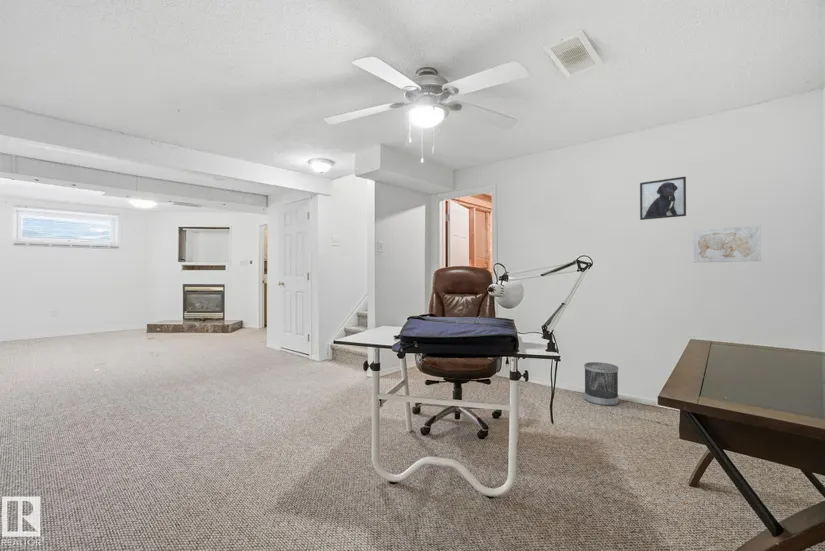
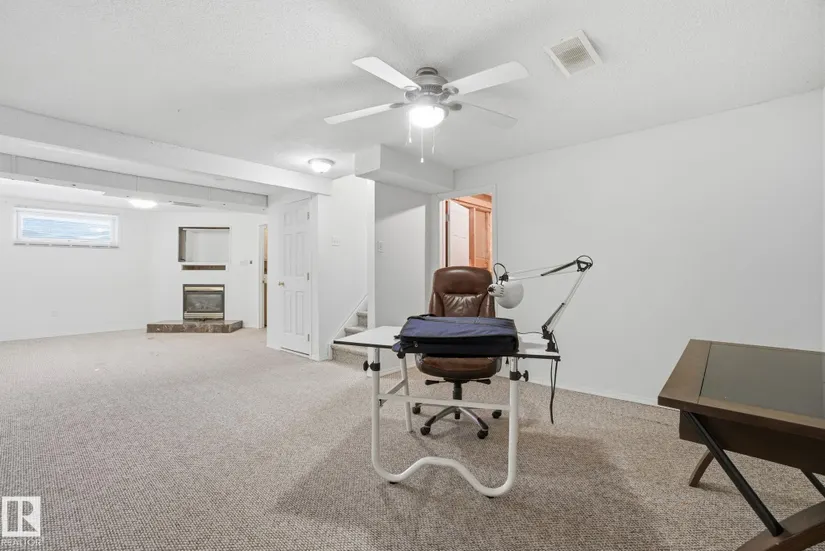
- wastebasket [583,361,620,407]
- wall art [692,225,762,264]
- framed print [639,176,687,221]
